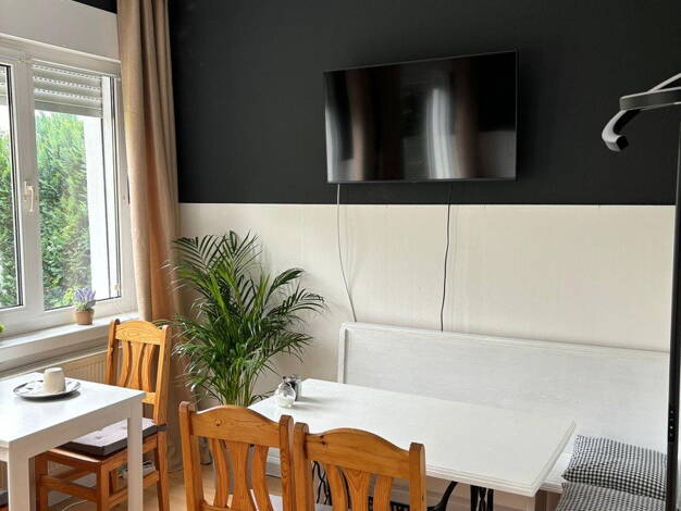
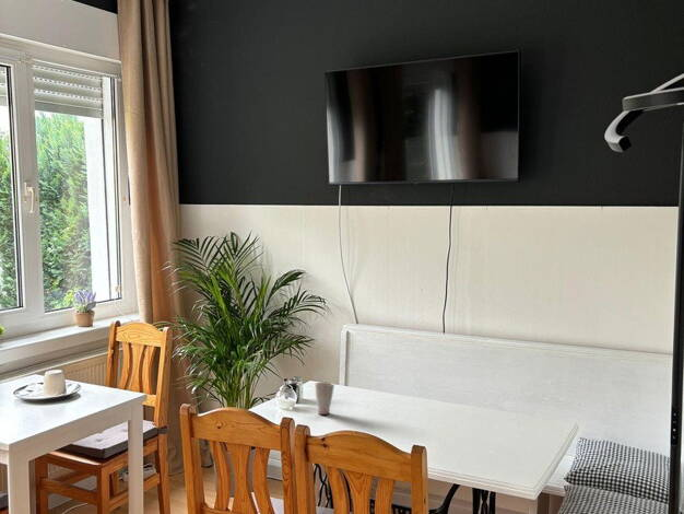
+ cup [314,381,335,416]
